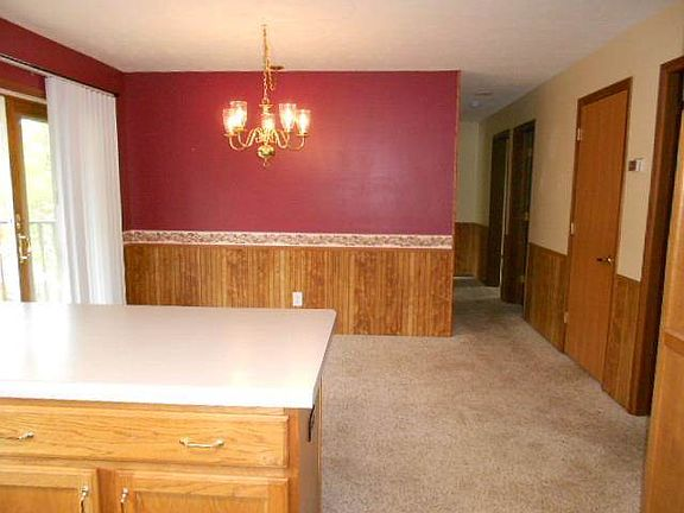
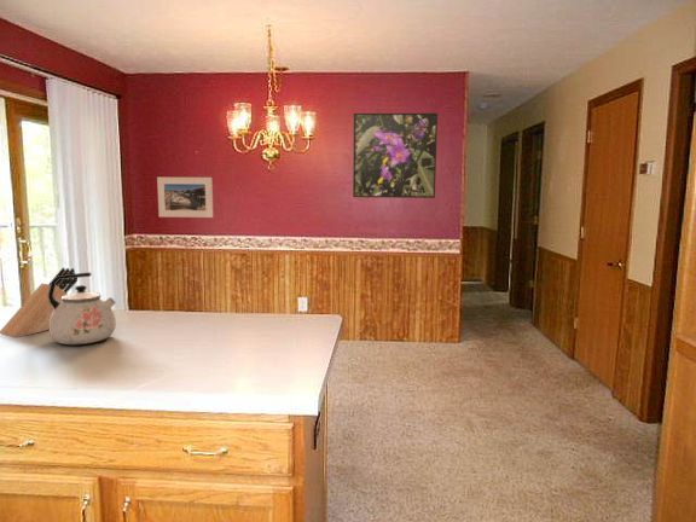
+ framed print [156,176,214,219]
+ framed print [352,112,439,199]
+ knife block [0,267,79,338]
+ kettle [48,272,117,346]
